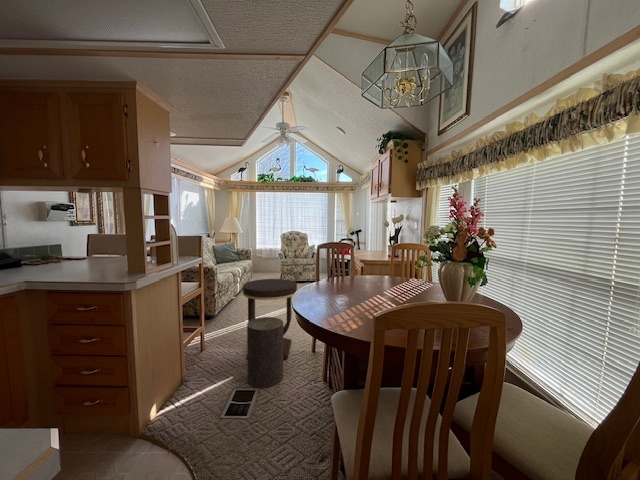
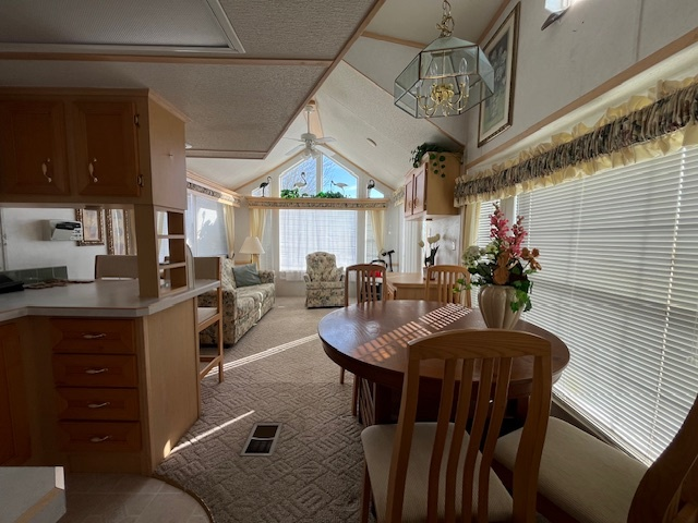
- stool [246,316,284,389]
- side table [242,278,298,361]
